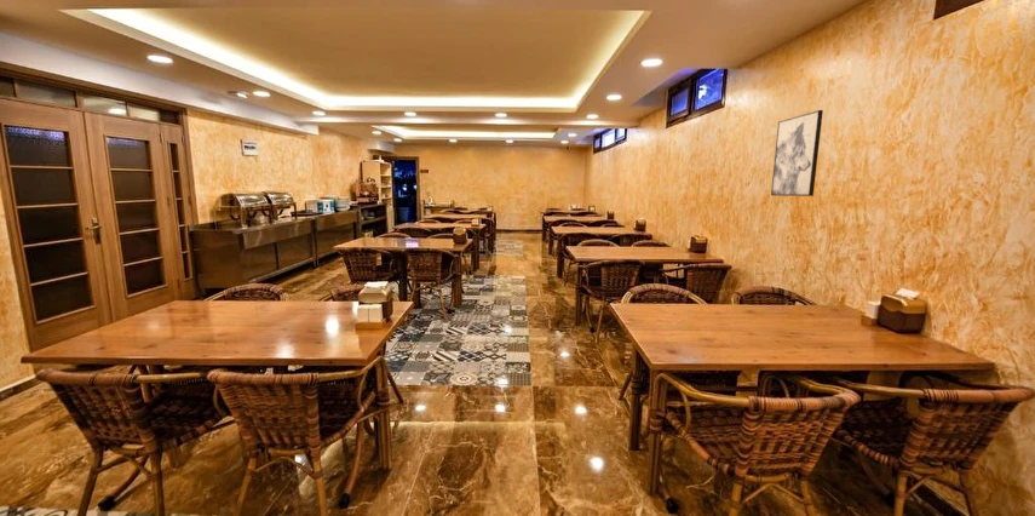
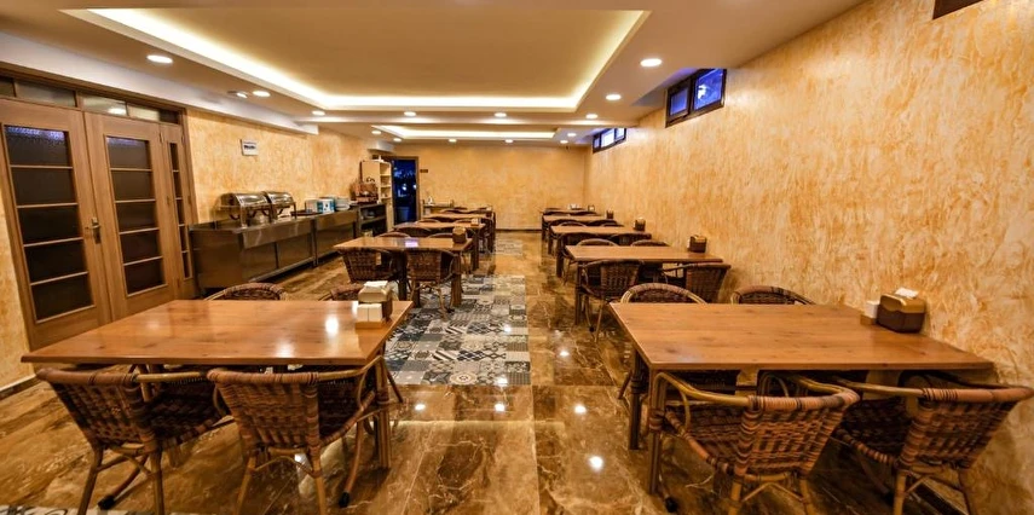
- wall art [770,109,824,197]
